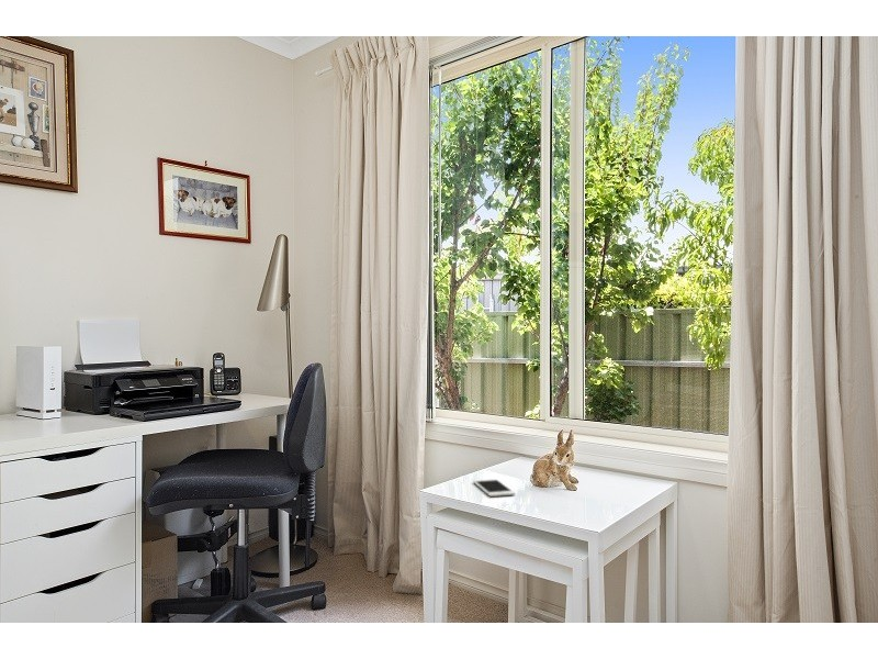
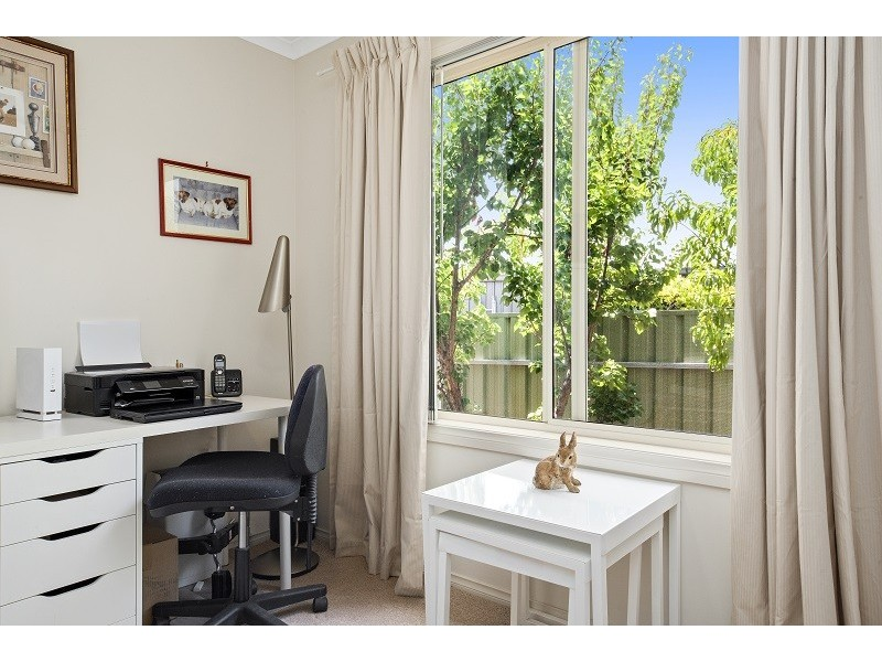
- cell phone [472,478,516,498]
